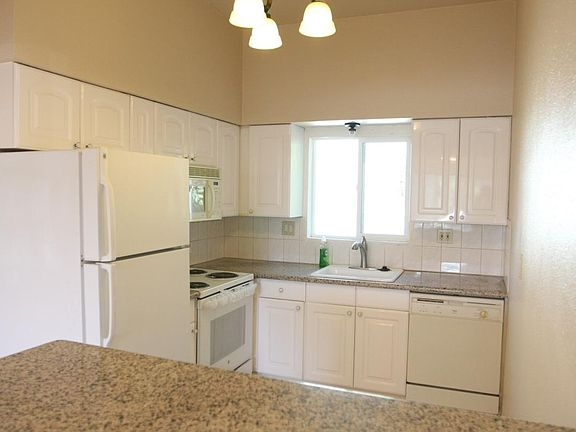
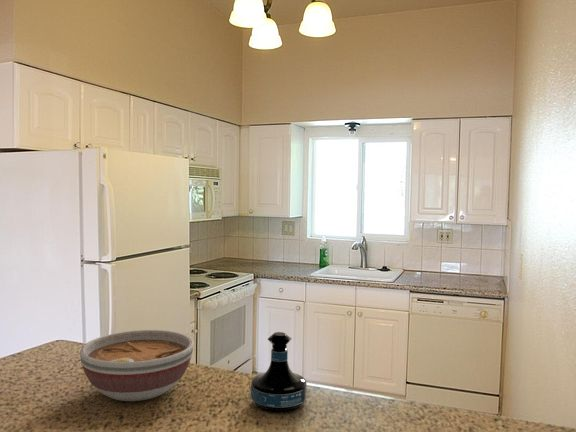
+ tequila bottle [250,331,308,414]
+ bowl [79,329,195,402]
